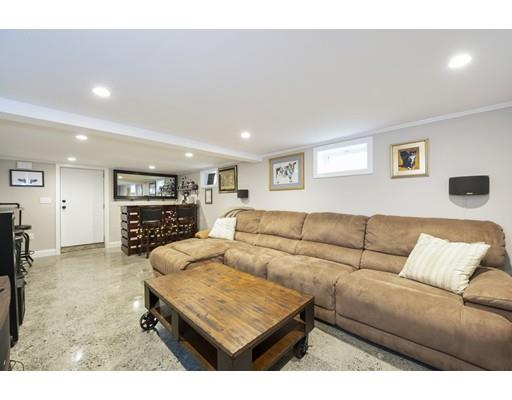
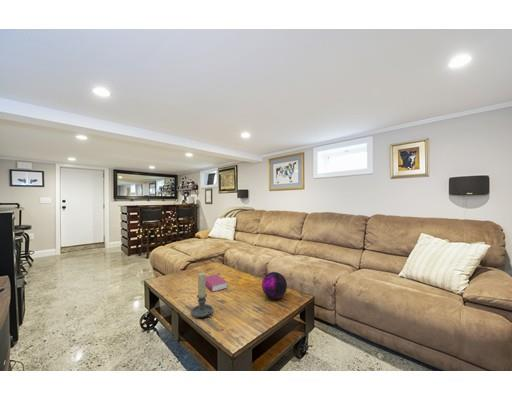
+ book [206,274,228,293]
+ candle holder [190,272,214,318]
+ decorative orb [261,271,288,300]
